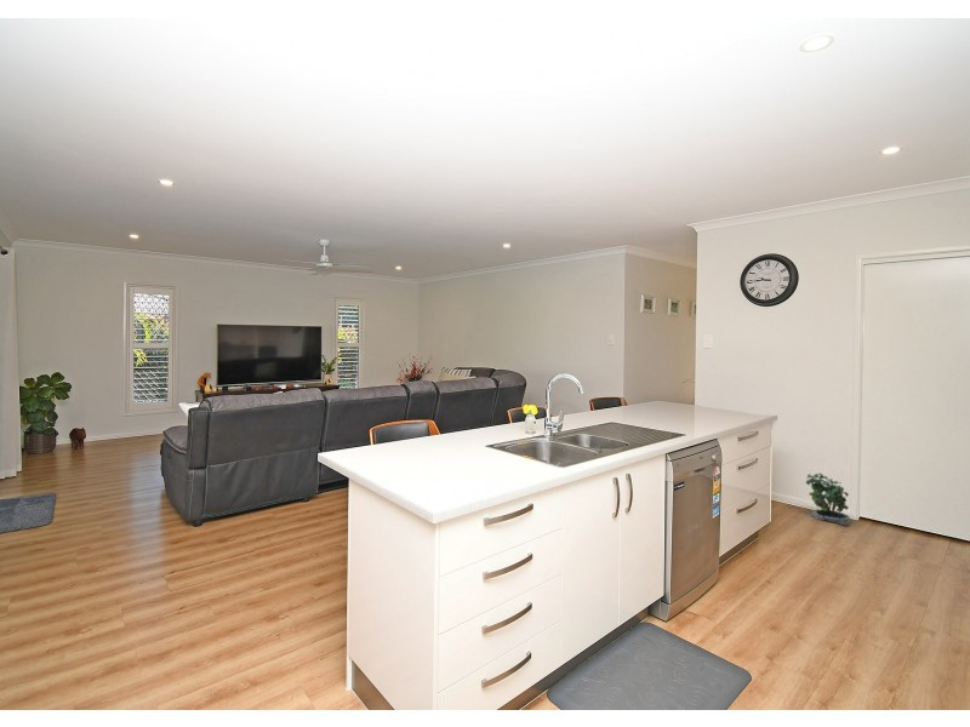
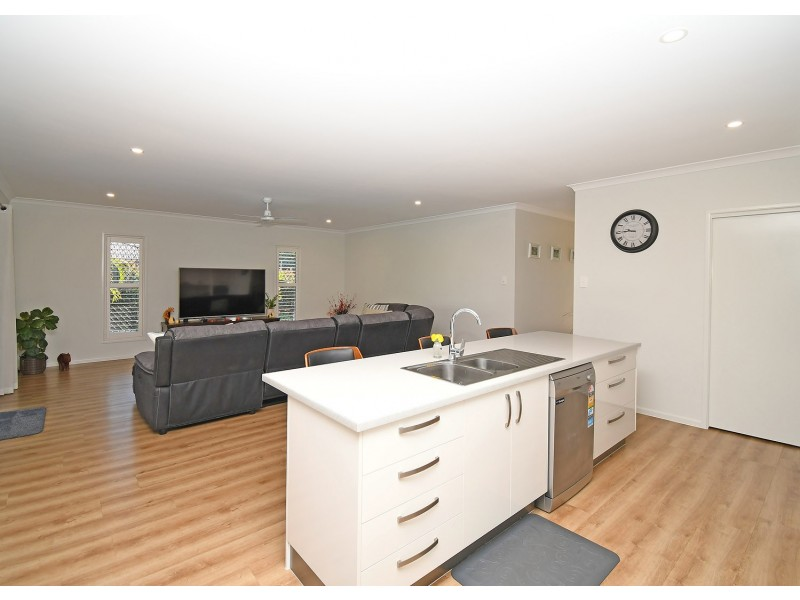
- potted plant [805,473,851,527]
